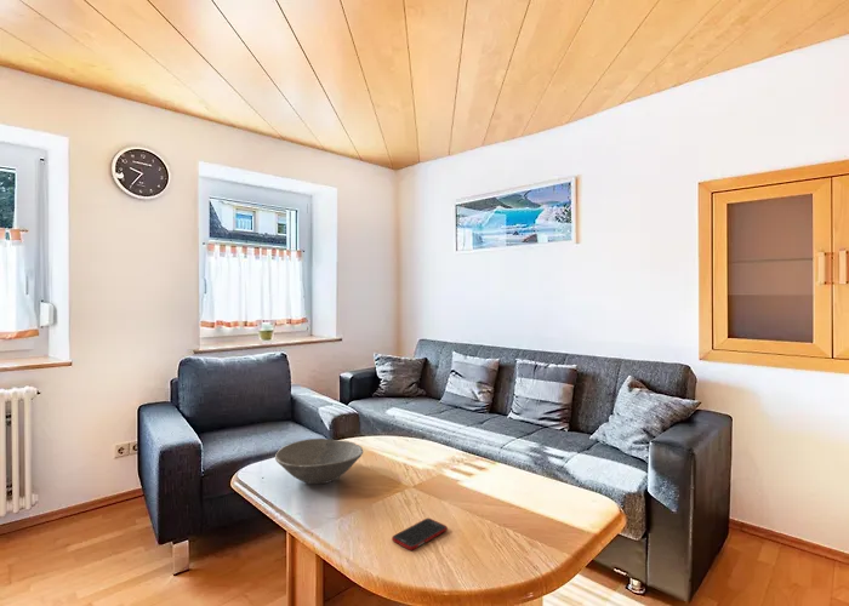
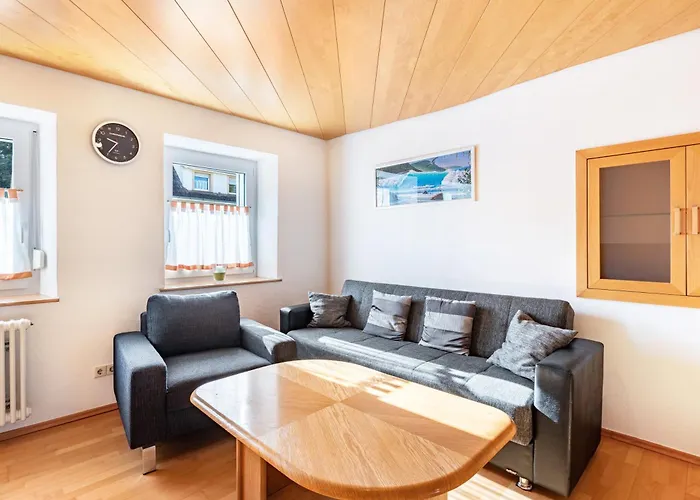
- cell phone [391,518,449,551]
- bowl [274,438,364,485]
